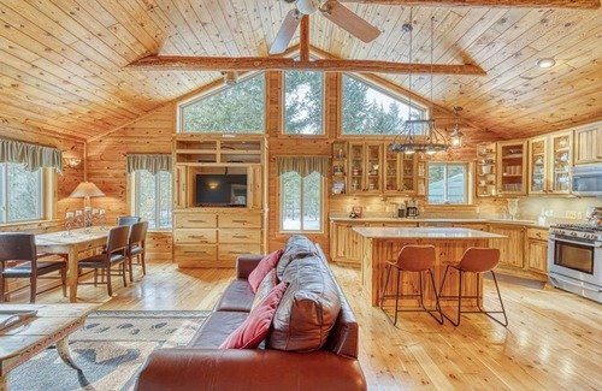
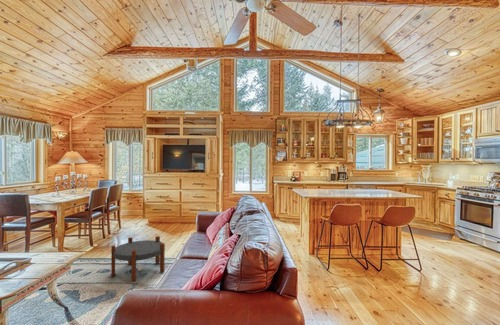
+ side table [110,235,166,283]
